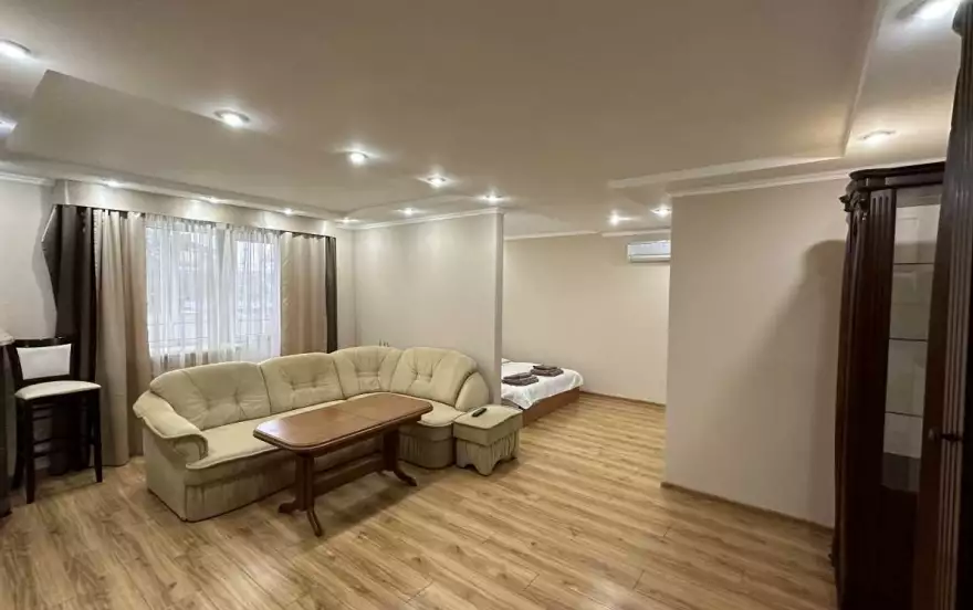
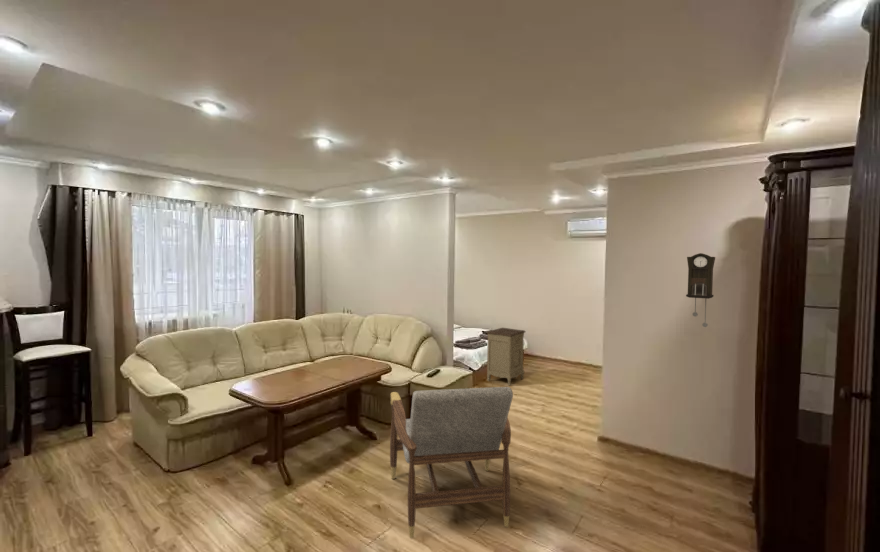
+ armchair [389,386,514,539]
+ nightstand [486,327,527,387]
+ pendulum clock [685,252,716,328]
